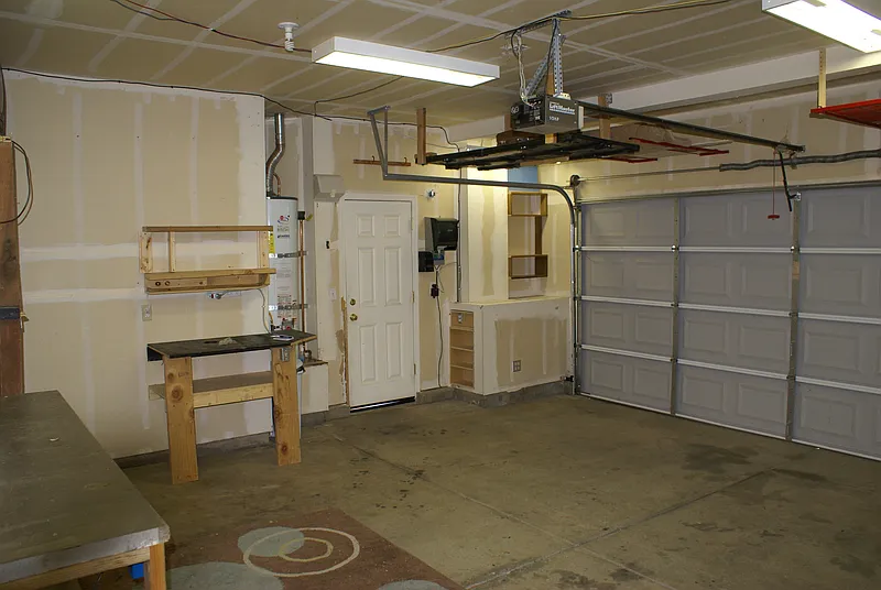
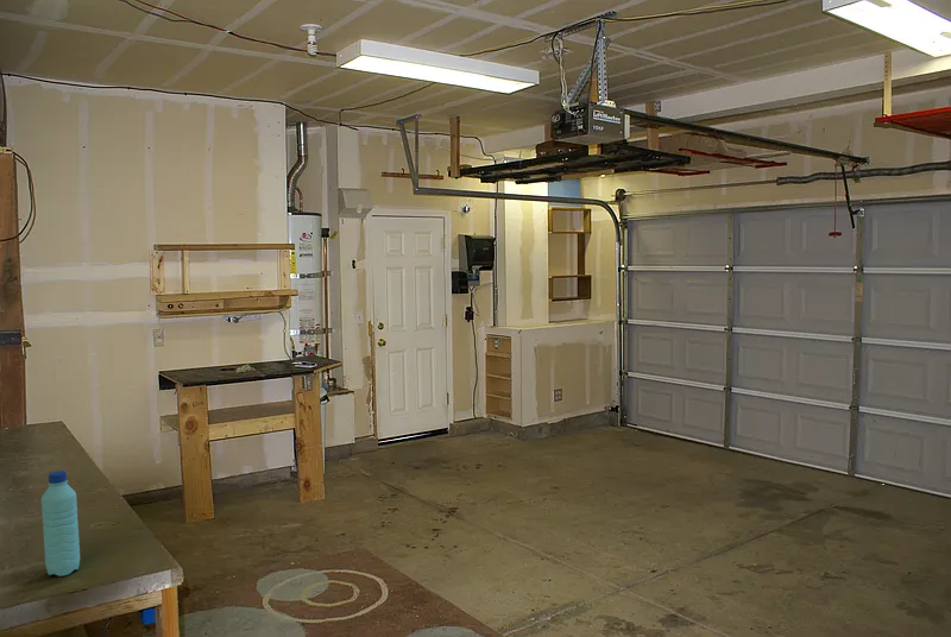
+ water bottle [40,469,81,578]
